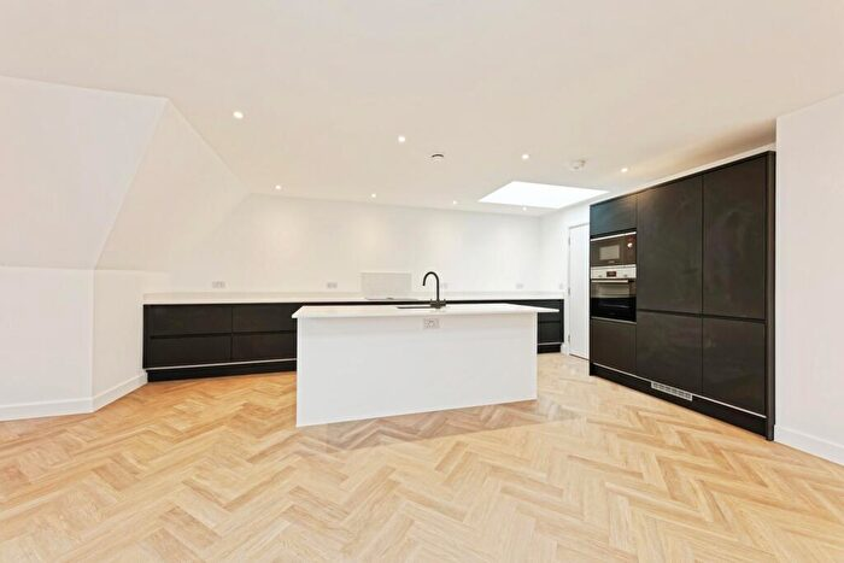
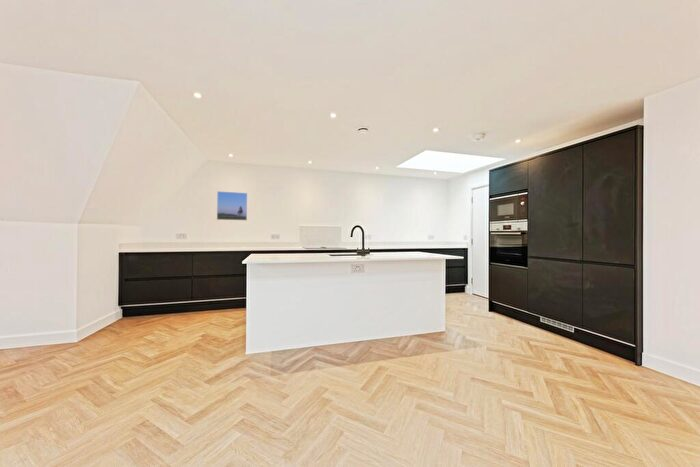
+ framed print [216,190,248,221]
